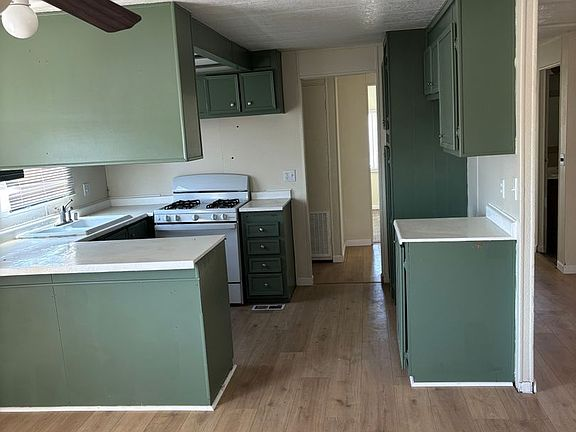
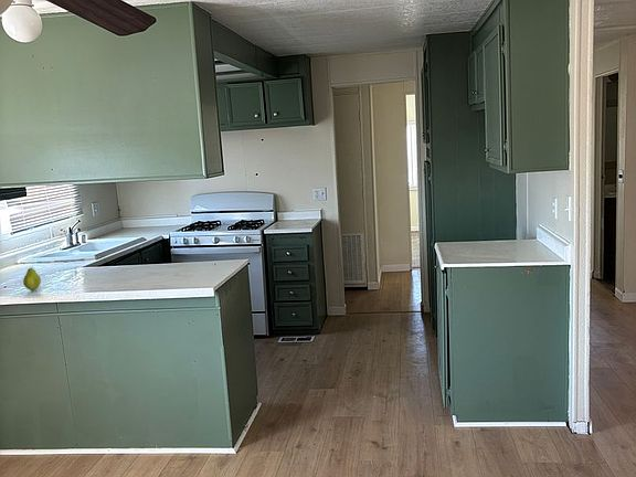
+ fruit [22,265,42,292]
